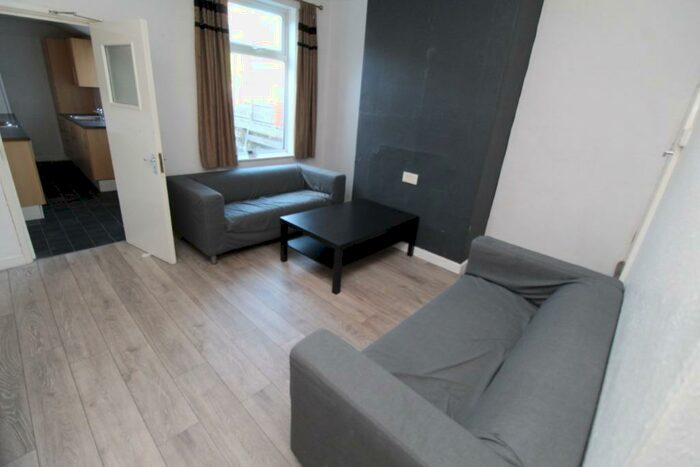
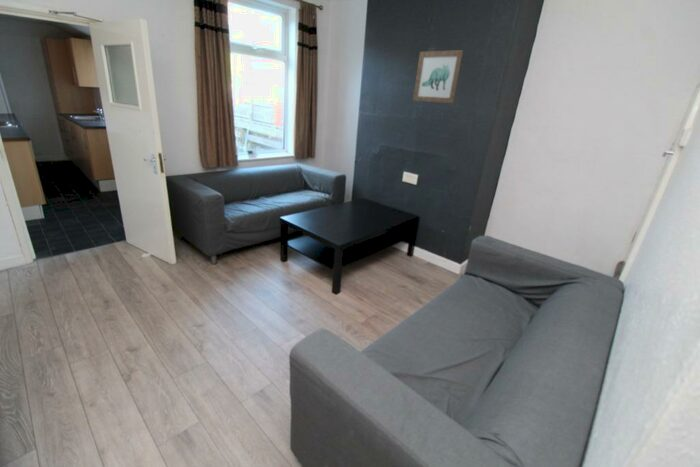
+ wall art [412,49,464,104]
